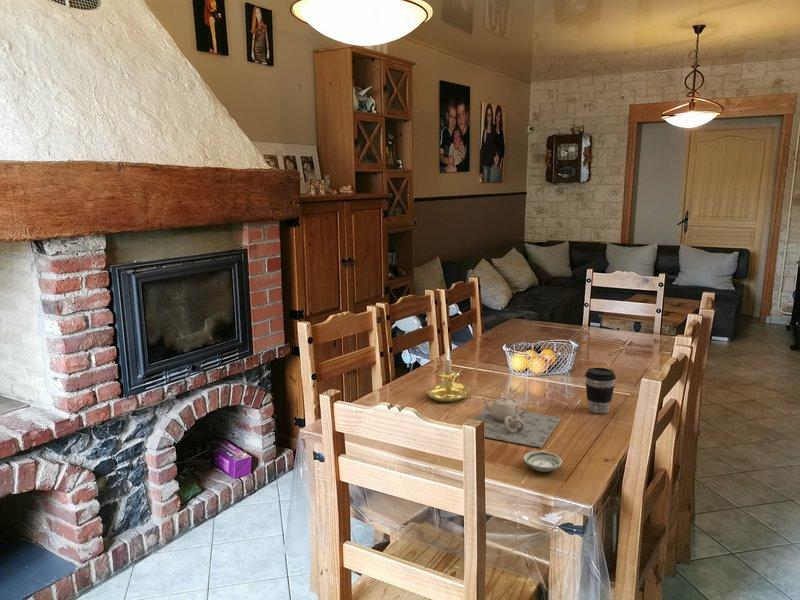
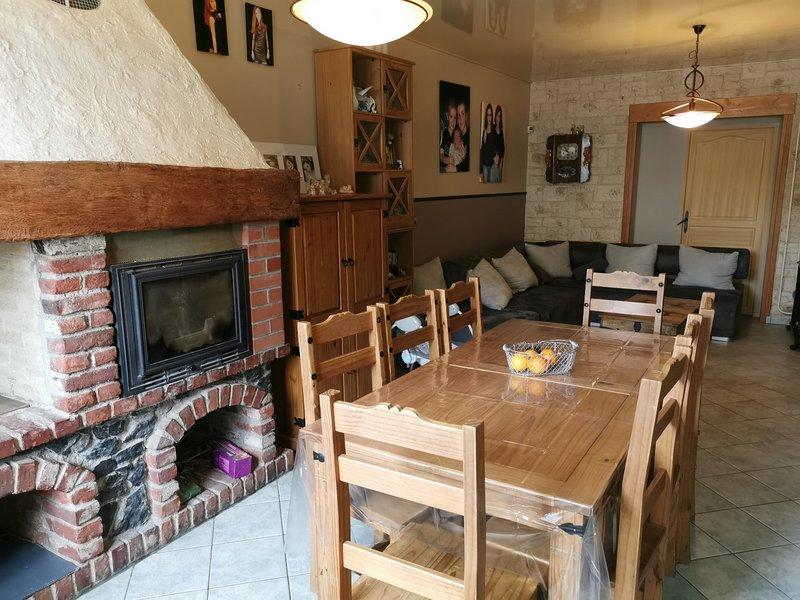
- coffee cup [584,367,617,415]
- saucer [523,450,563,473]
- teapot [472,395,562,449]
- candle holder [425,345,471,403]
